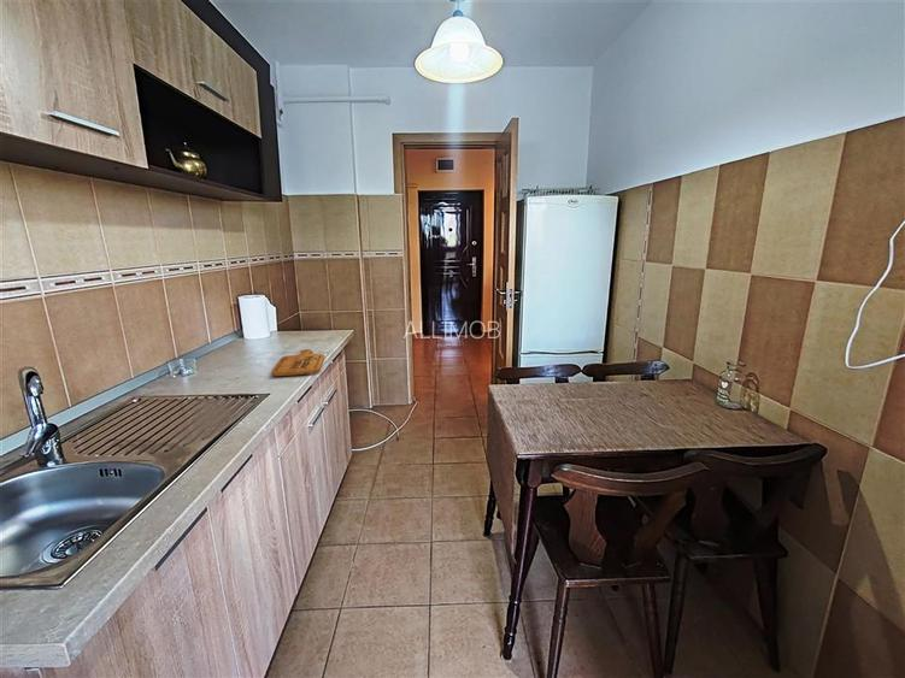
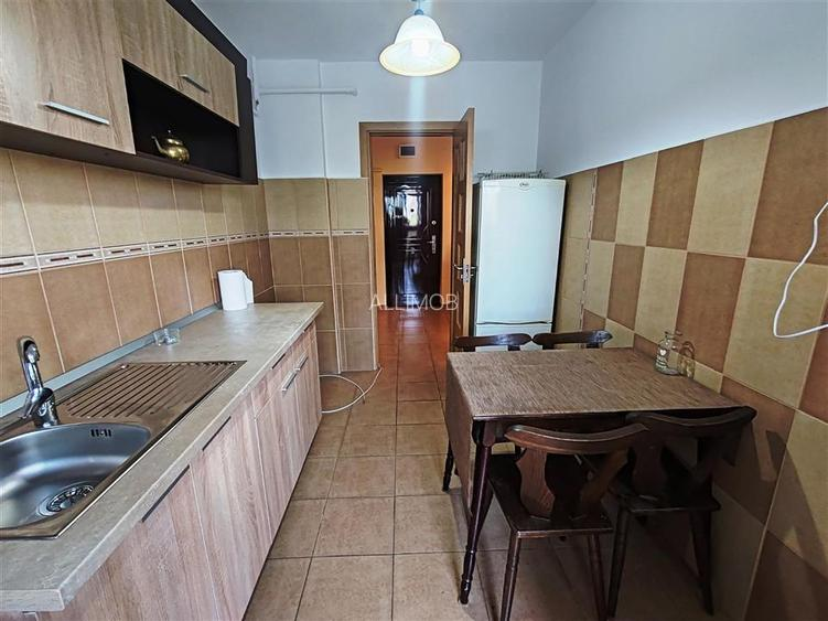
- cutting board [270,348,325,377]
